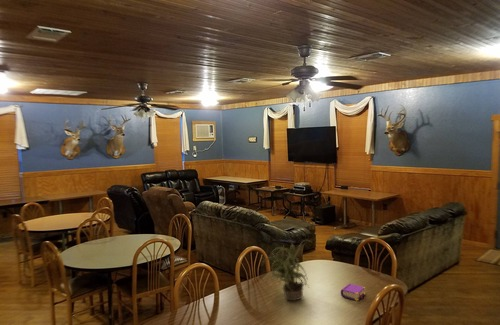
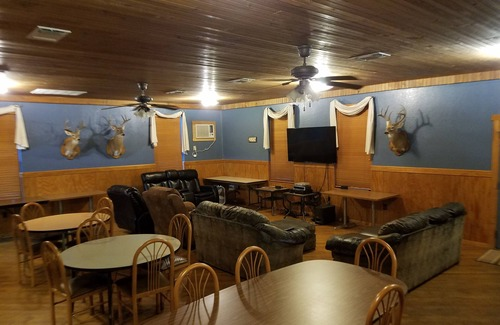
- book [340,283,366,302]
- potted plant [262,239,312,301]
